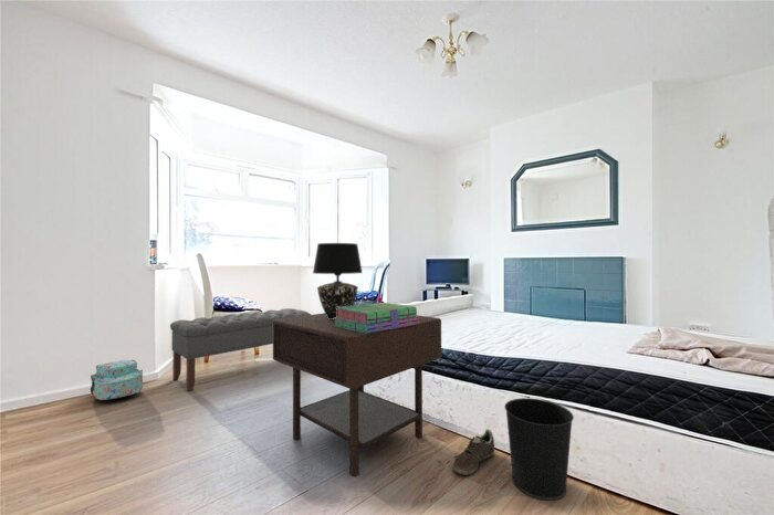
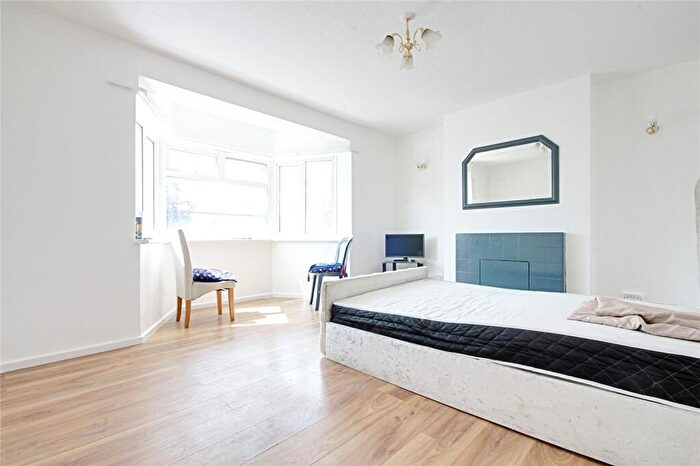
- bench [169,307,312,392]
- backpack [90,359,144,401]
- table lamp [312,242,364,319]
- wastebasket [503,397,575,502]
- side table [272,312,442,479]
- sneaker [452,428,495,476]
- stack of books [333,302,419,334]
